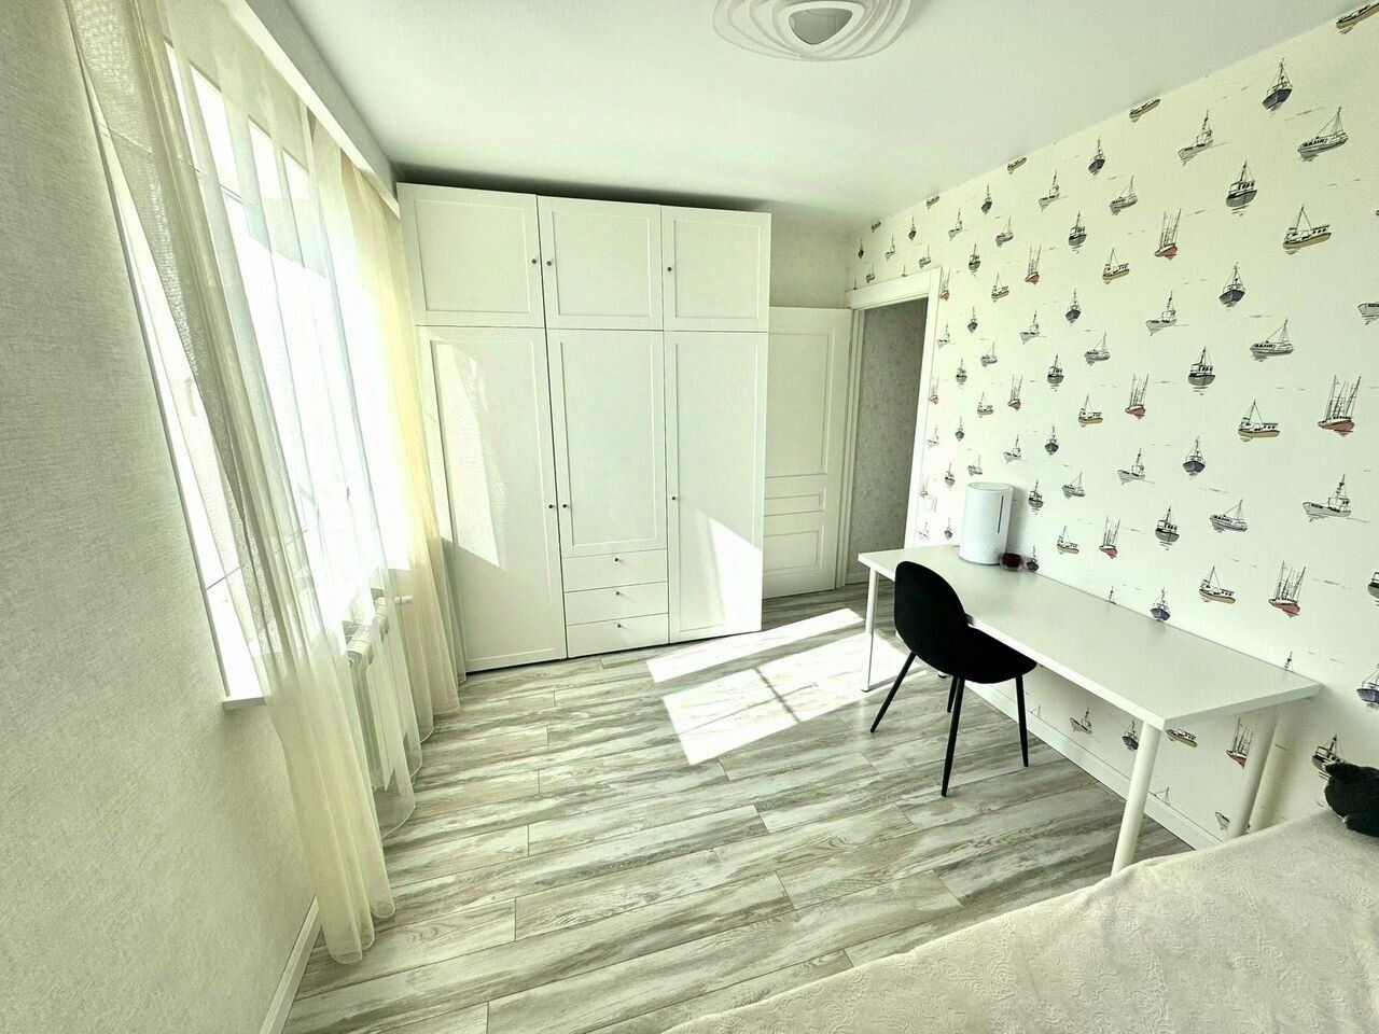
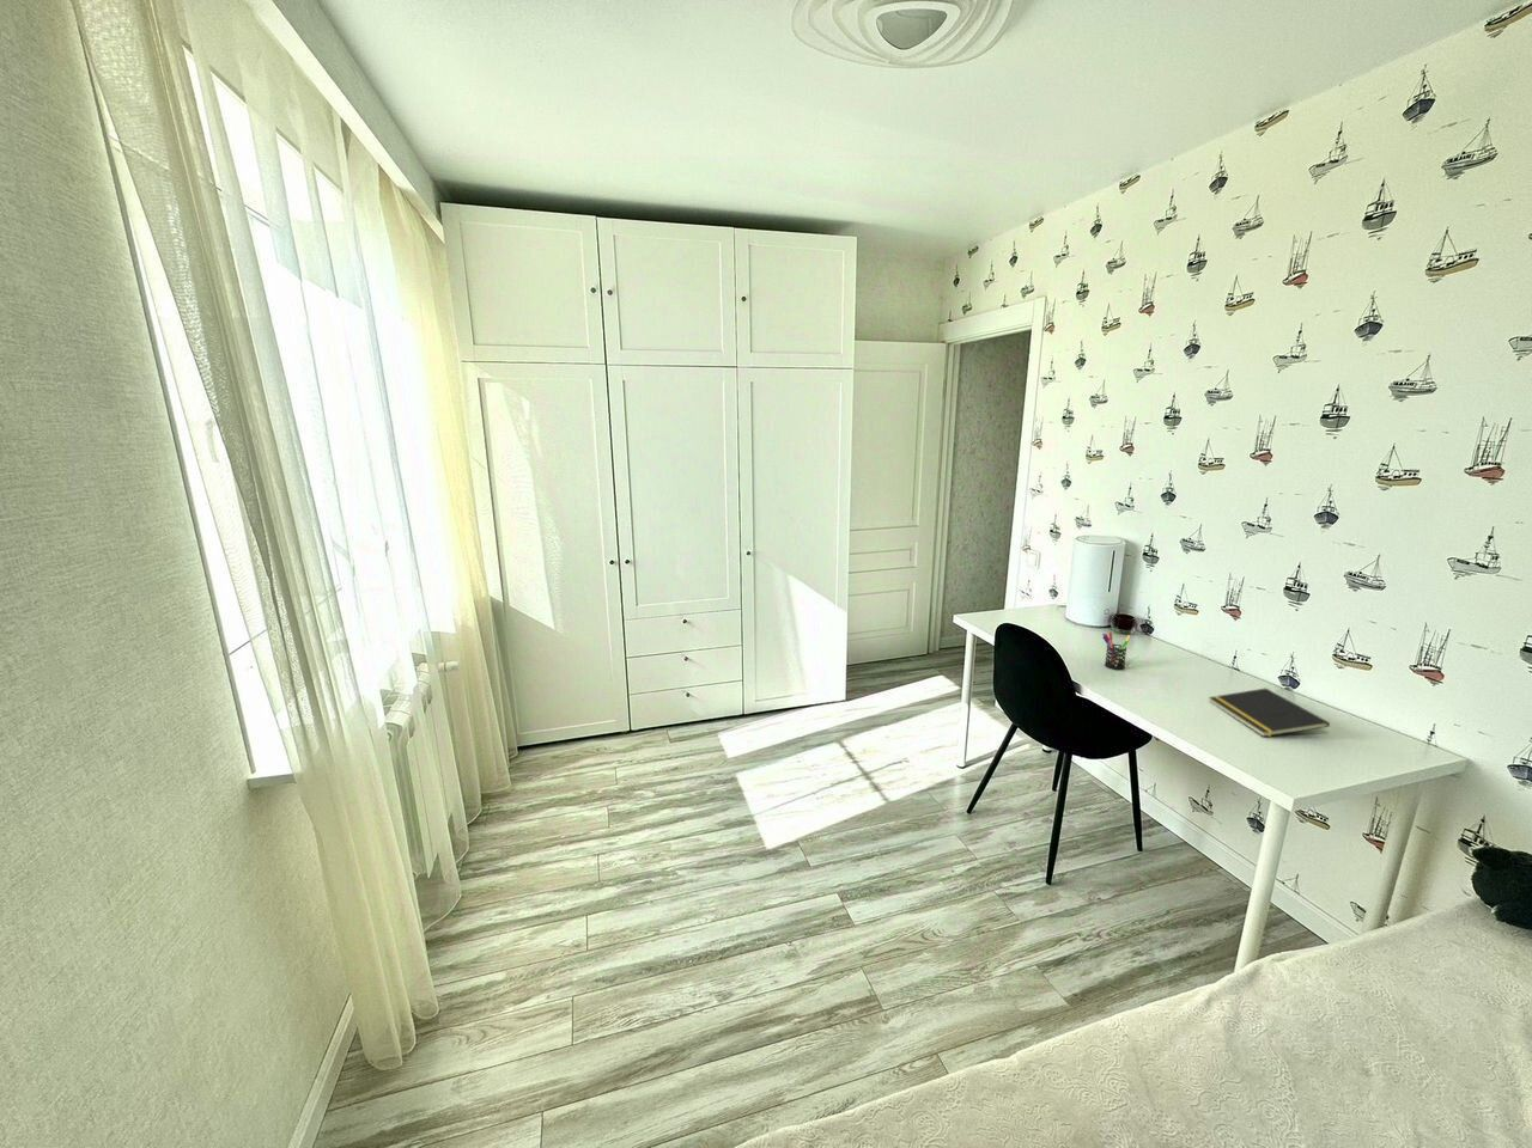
+ pen holder [1101,632,1133,670]
+ notepad [1208,687,1331,738]
